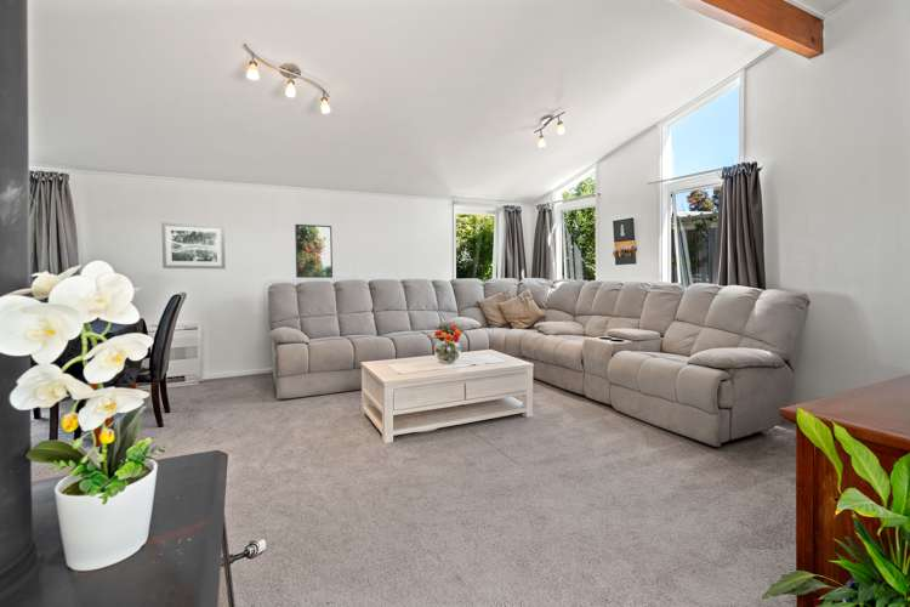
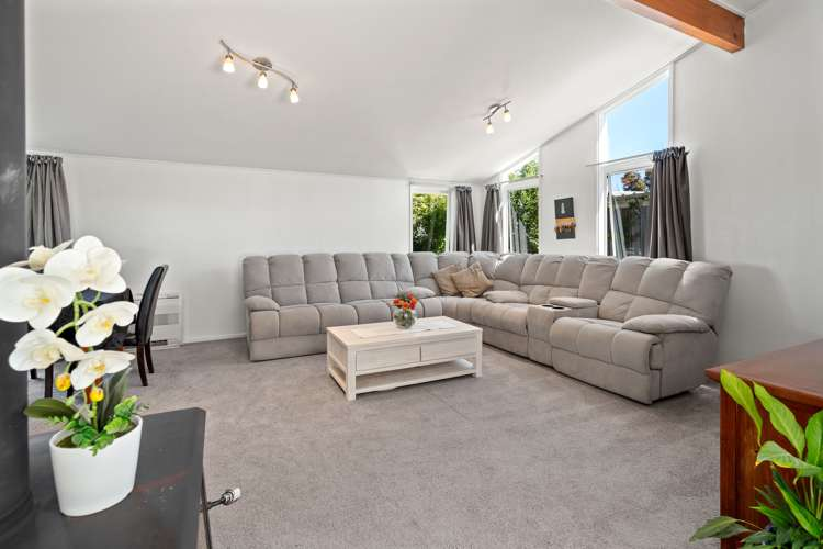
- wall art [160,221,227,271]
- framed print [294,223,334,279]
